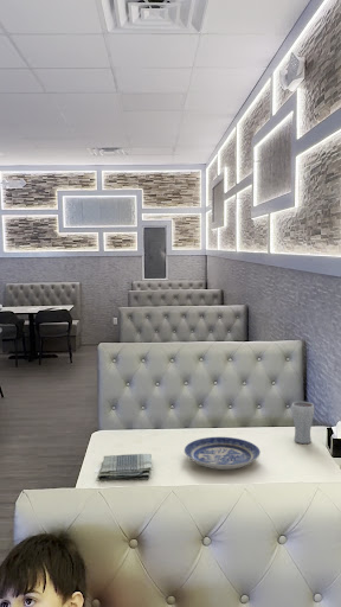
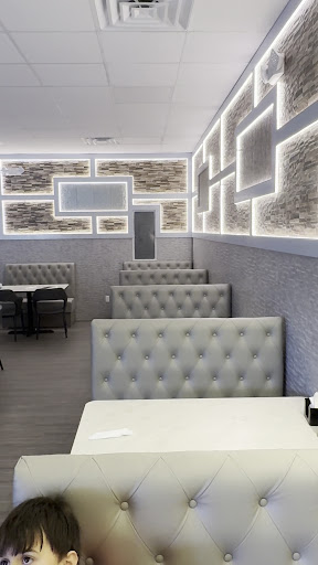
- plate [184,436,262,471]
- dish towel [97,453,153,481]
- drinking glass [290,401,315,445]
